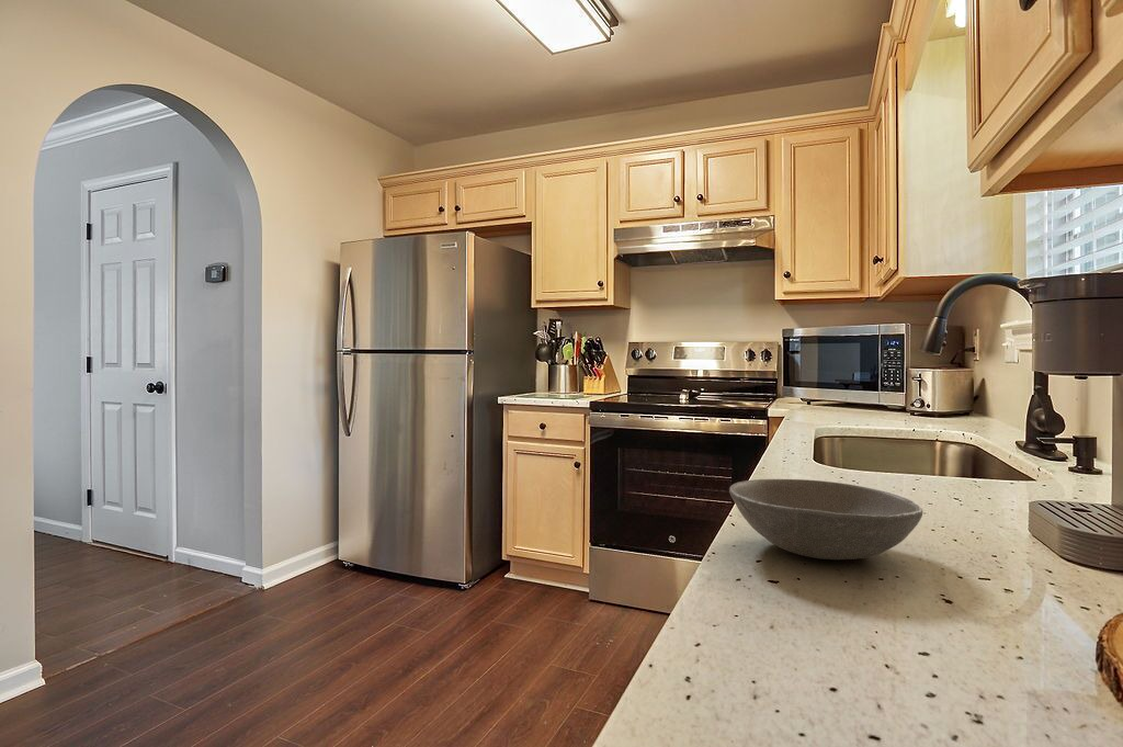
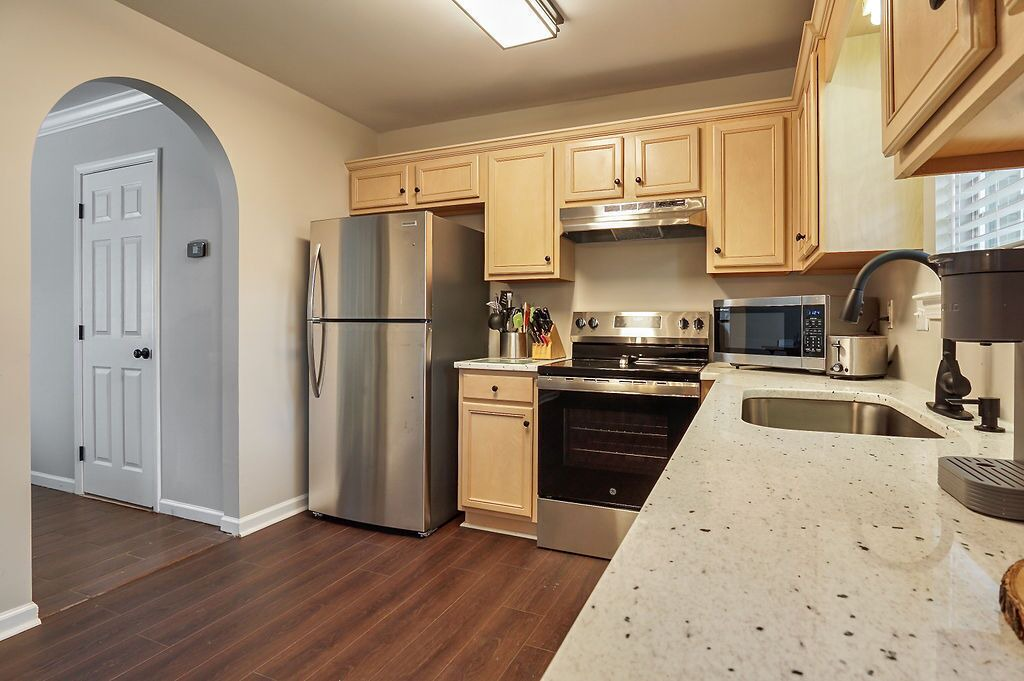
- soup bowl [728,478,923,561]
